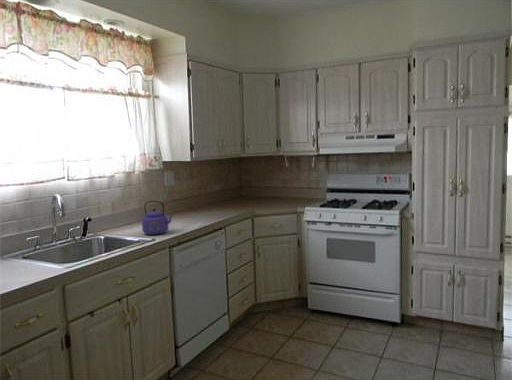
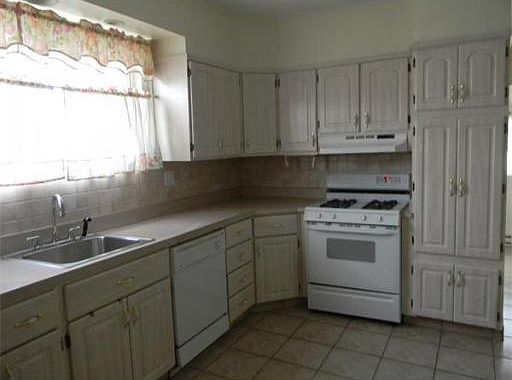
- kettle [141,200,175,236]
